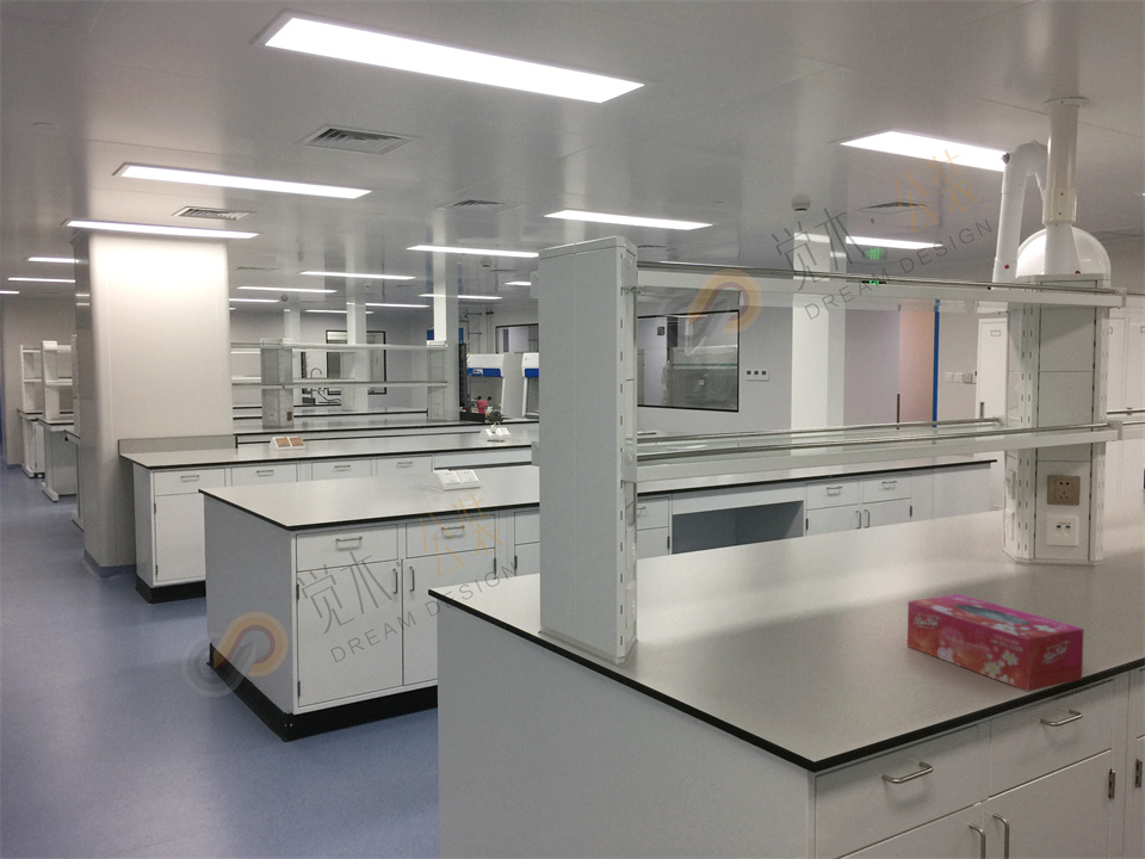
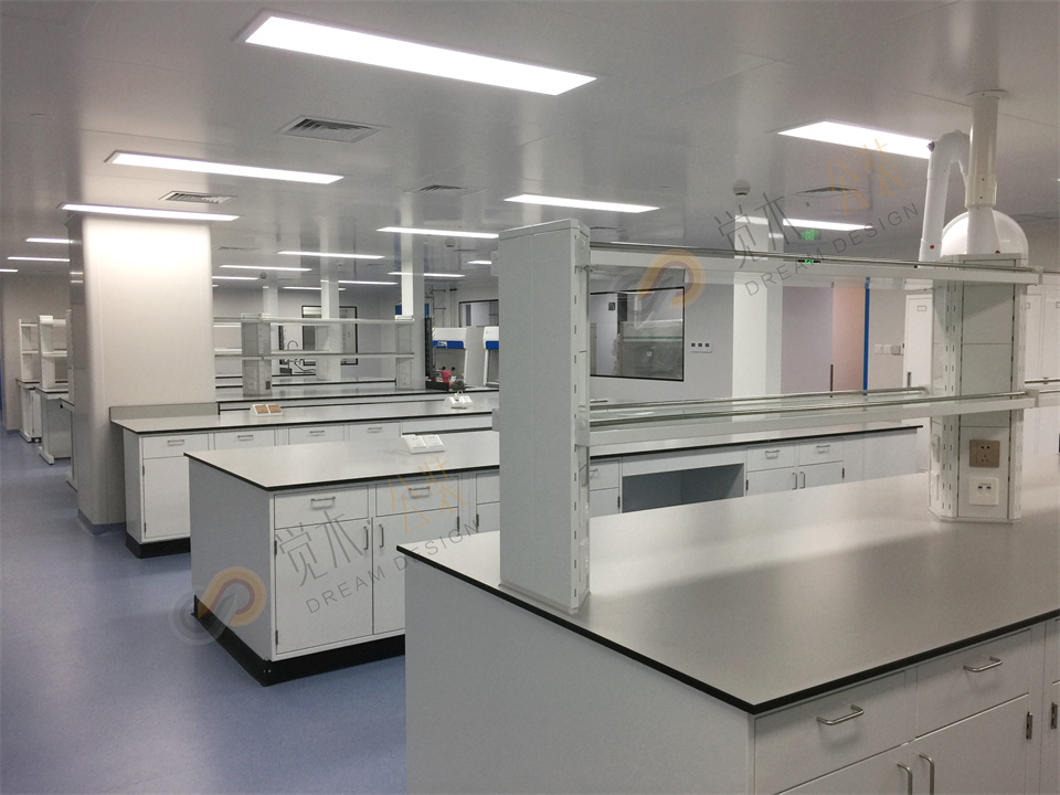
- tissue box [906,593,1084,692]
